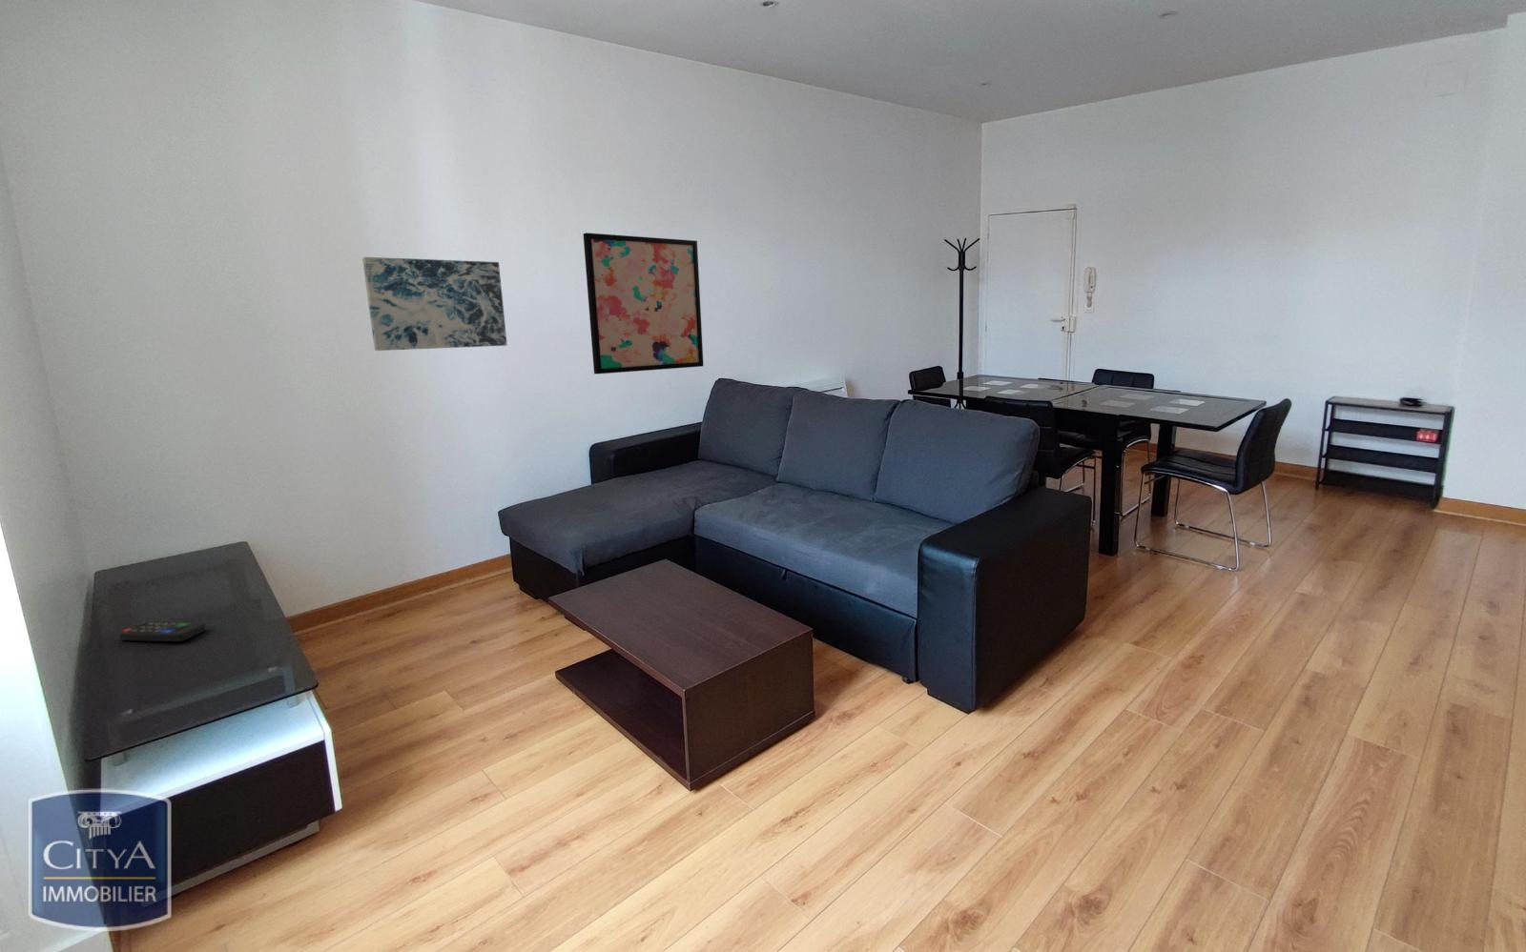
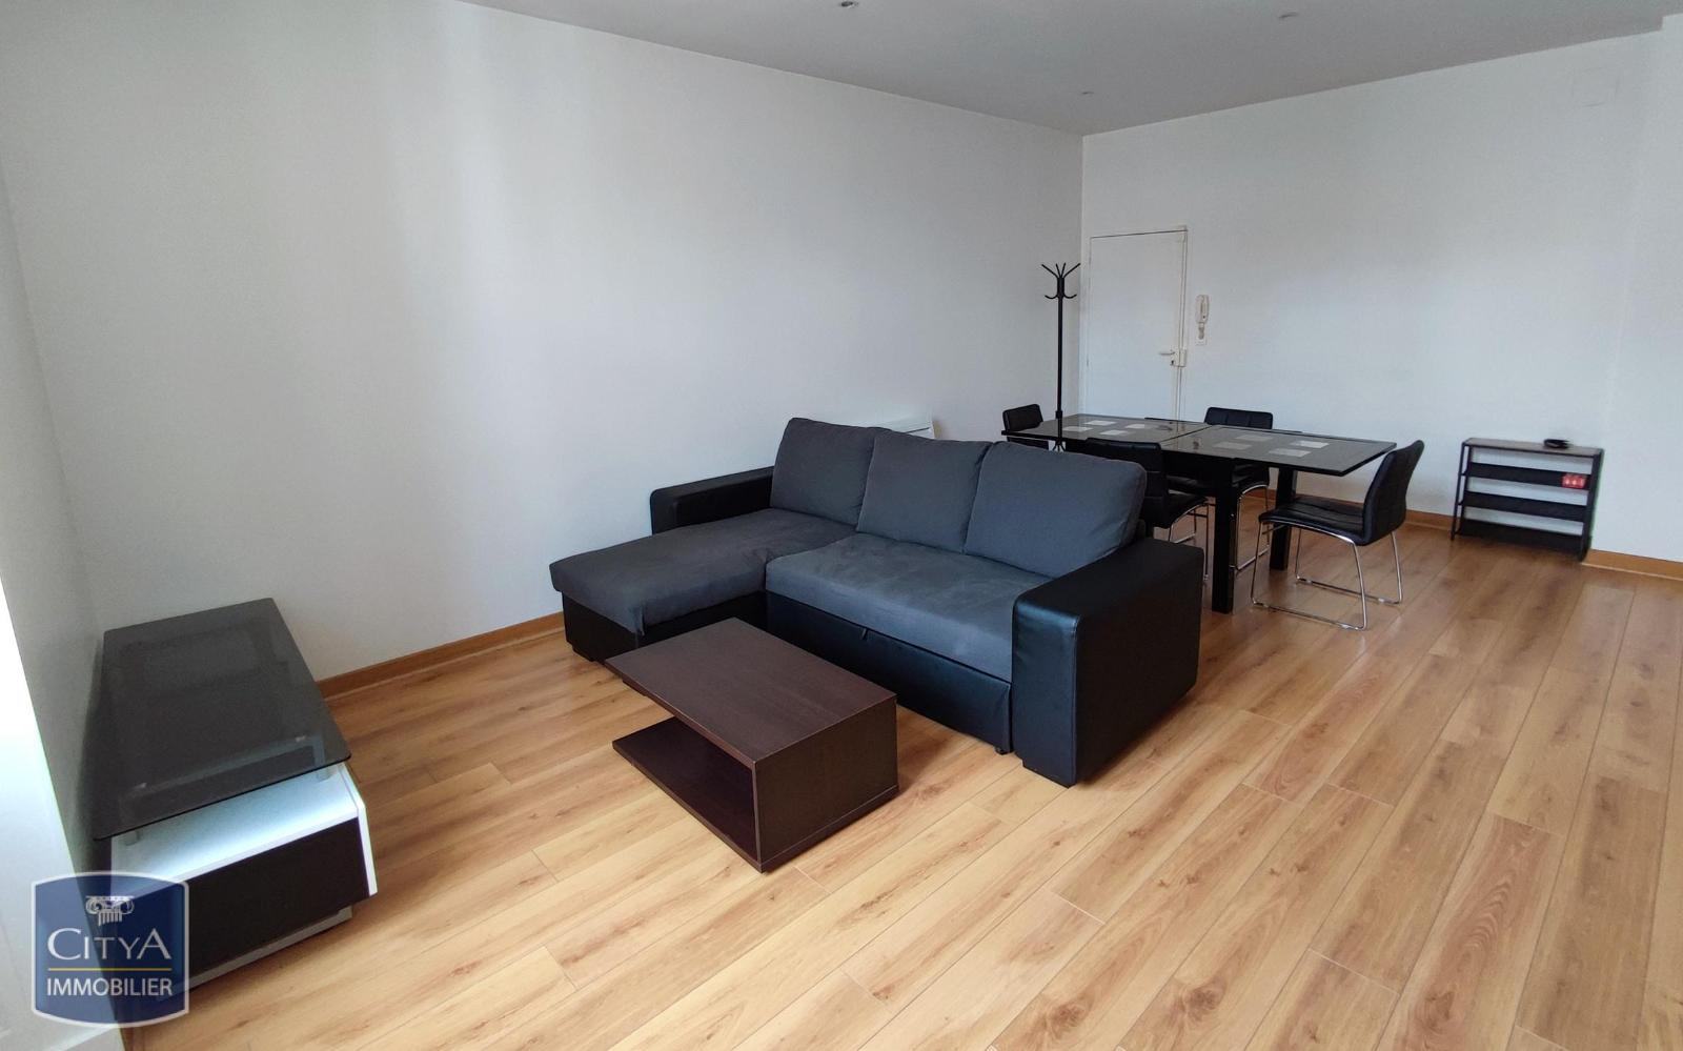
- wall art [361,257,508,352]
- wall art [582,231,704,374]
- remote control [119,622,207,643]
